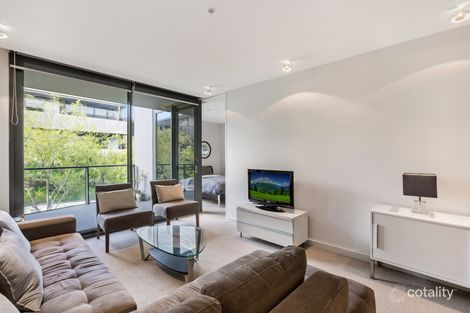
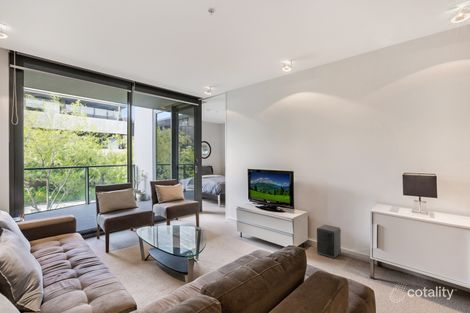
+ speaker [316,224,342,259]
